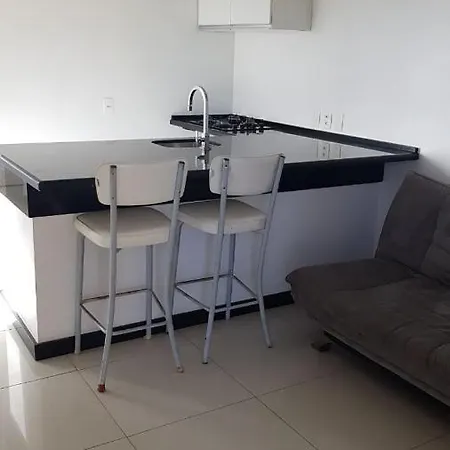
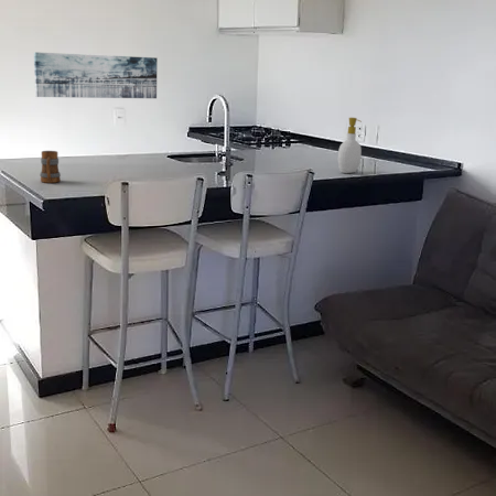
+ mug [39,150,62,184]
+ wall art [33,51,159,99]
+ soap bottle [337,117,363,174]
